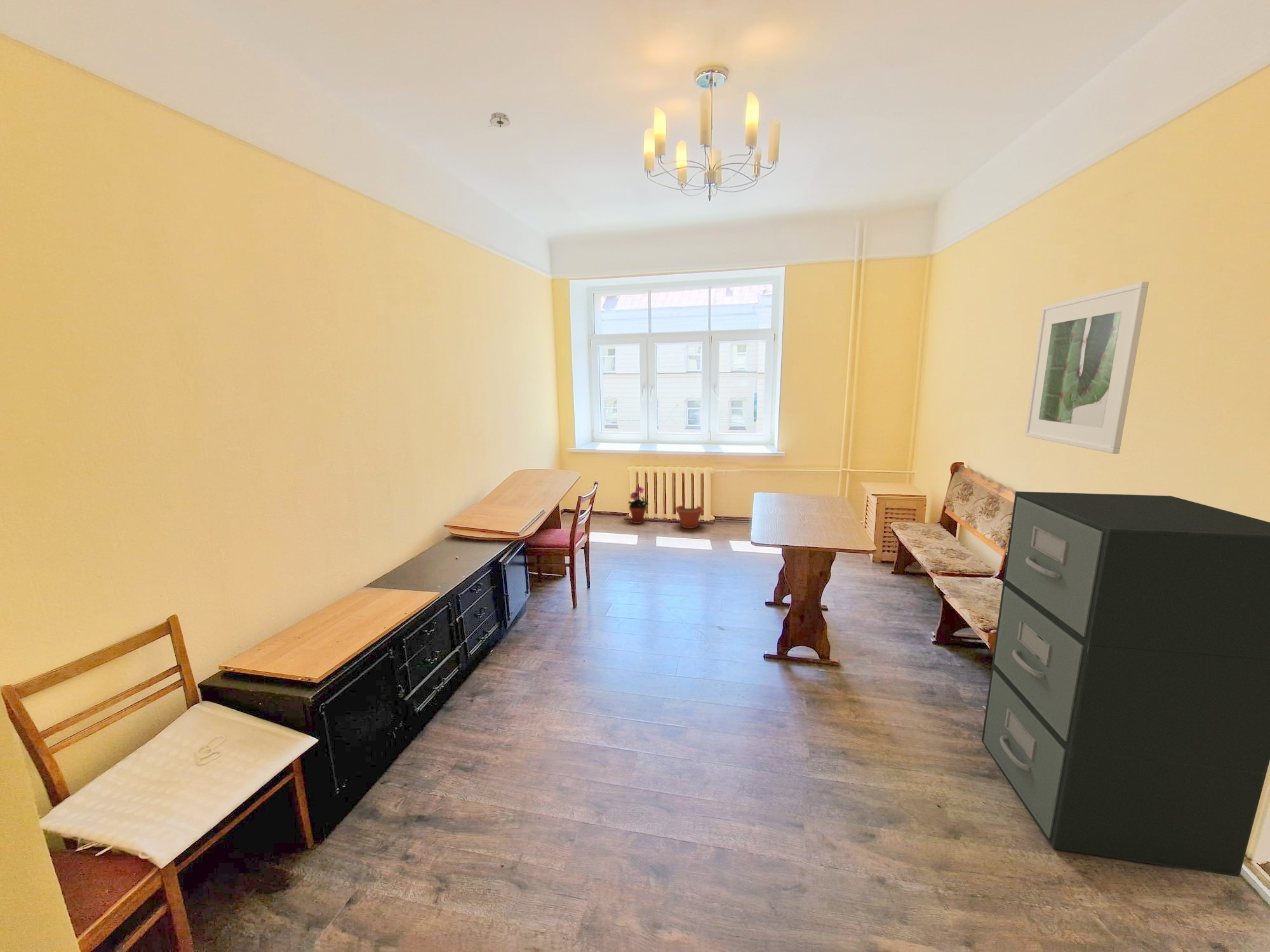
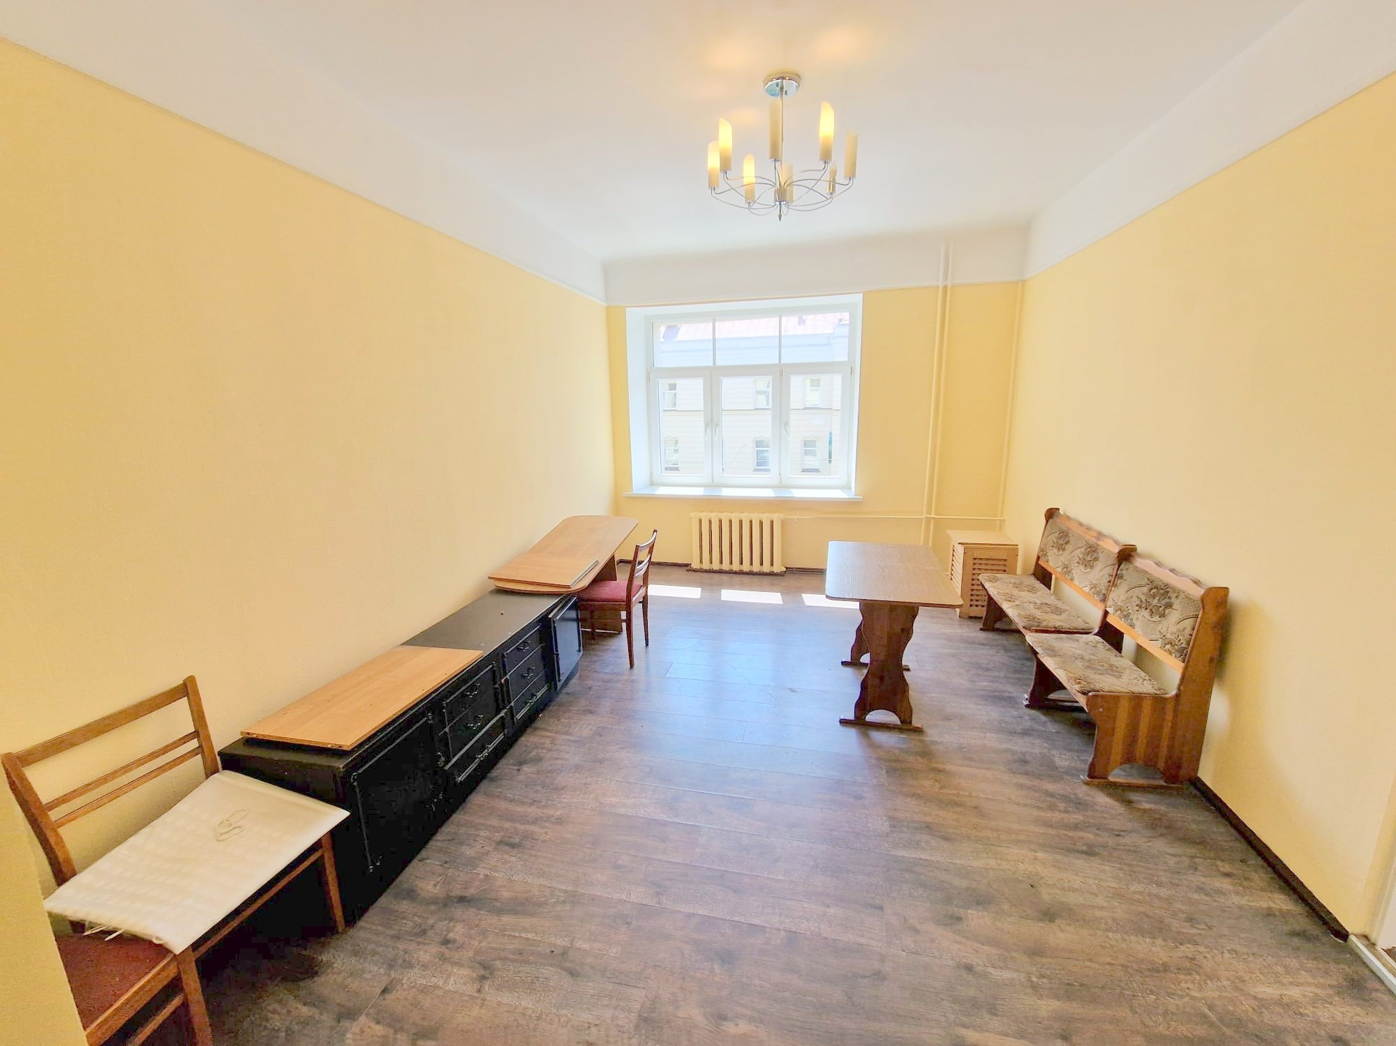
- smoke detector [488,112,511,128]
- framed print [1024,281,1149,454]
- plant pot [675,505,704,529]
- filing cabinet [981,491,1270,878]
- potted plant [627,486,649,524]
